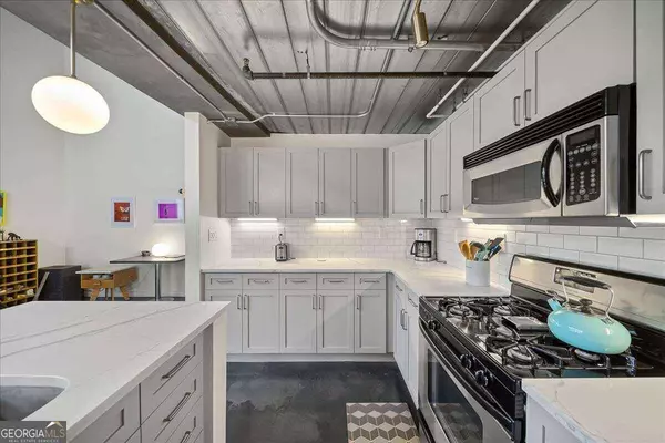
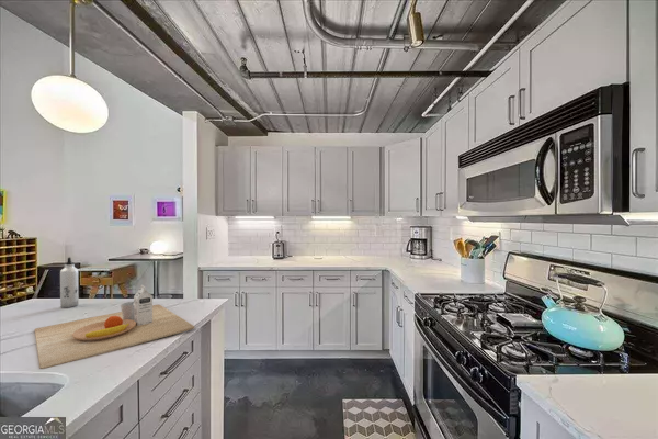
+ water bottle [59,256,80,308]
+ cutting board [34,284,195,370]
